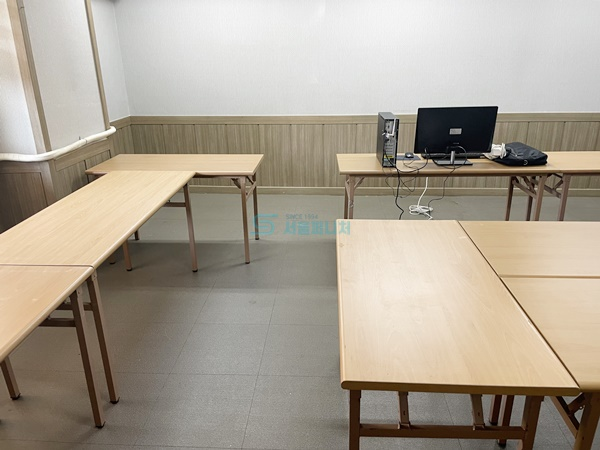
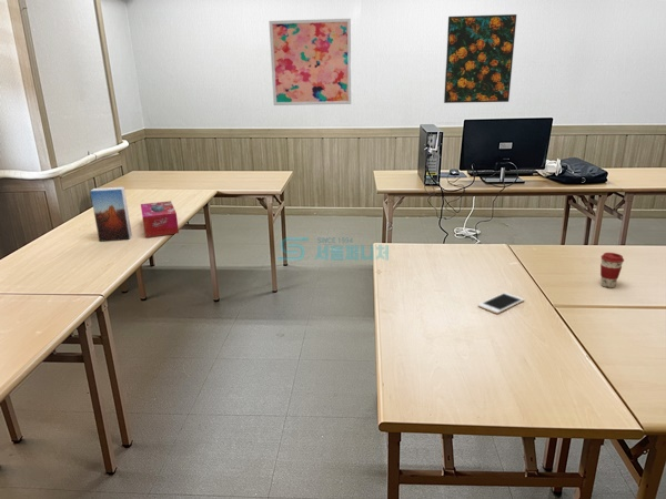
+ tissue box [140,200,180,238]
+ coffee cup [599,252,625,288]
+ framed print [443,13,518,104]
+ wall art [268,18,352,106]
+ cell phone [477,292,525,315]
+ book [89,186,133,243]
